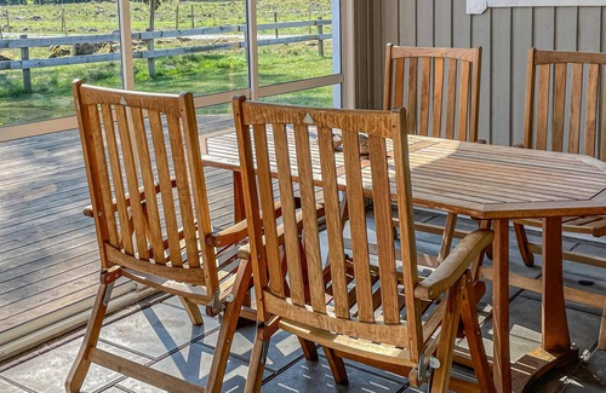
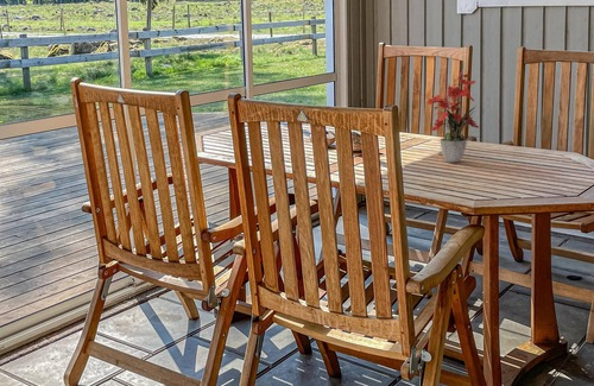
+ potted flower [425,70,480,164]
